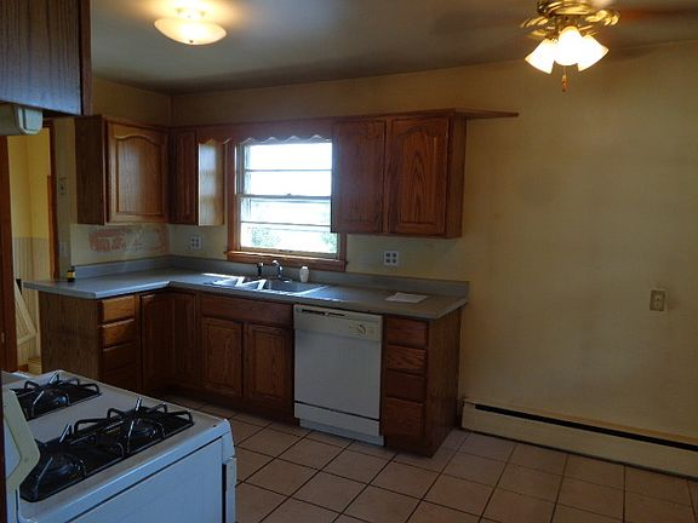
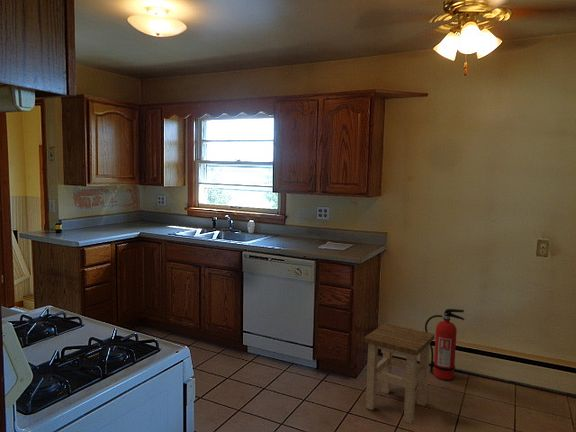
+ stool [363,322,436,425]
+ fire extinguisher [424,308,465,381]
